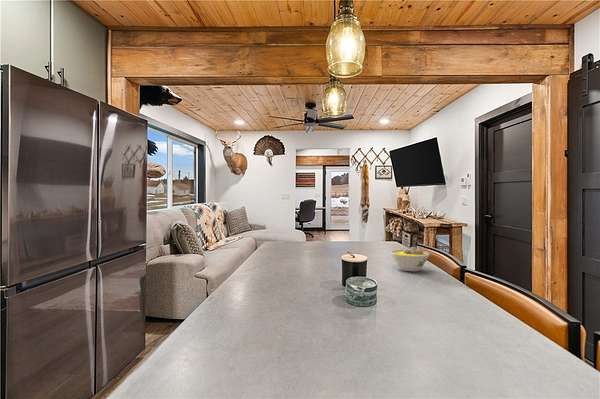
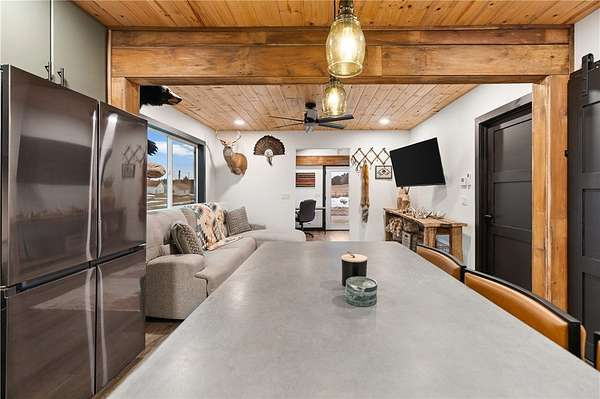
- bowl [389,246,430,272]
